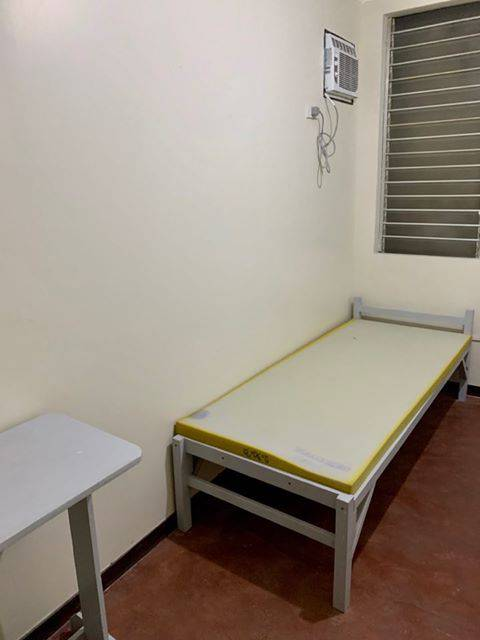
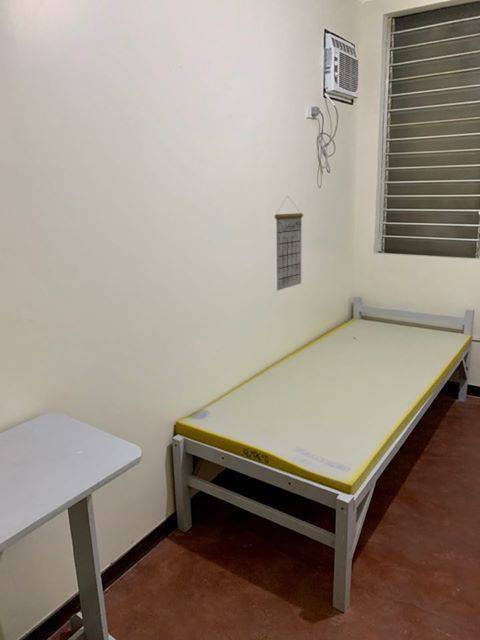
+ calendar [274,196,304,291]
